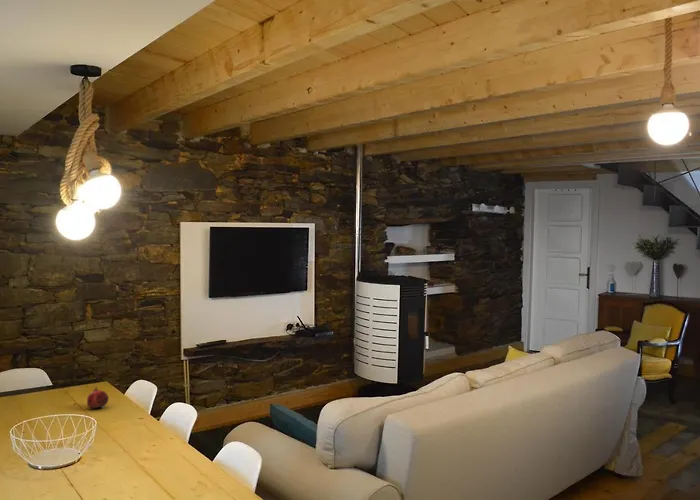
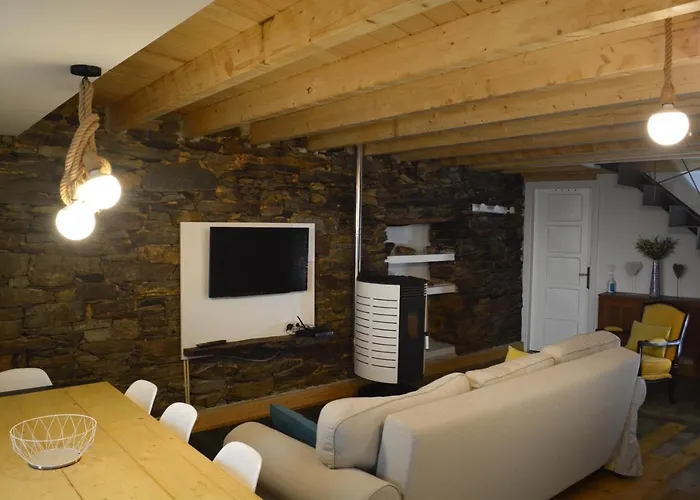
- fruit [86,386,110,409]
